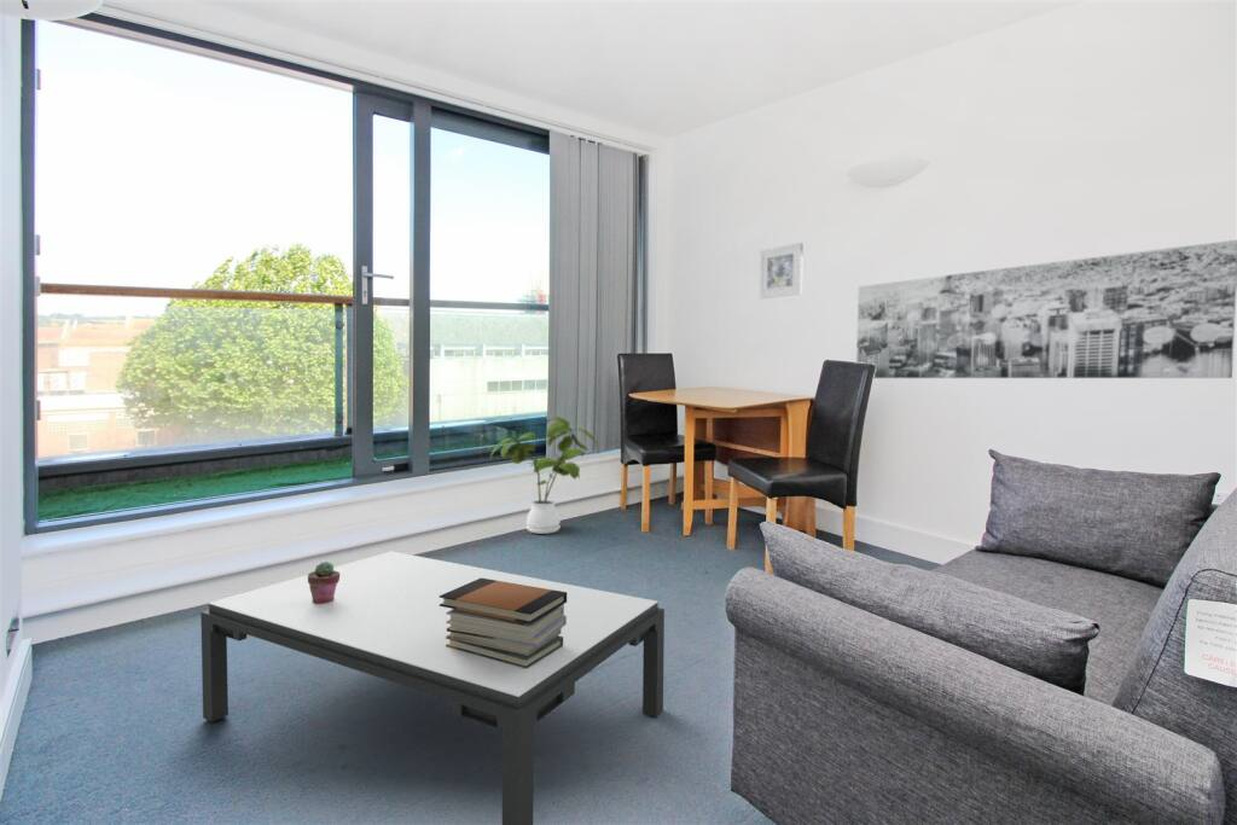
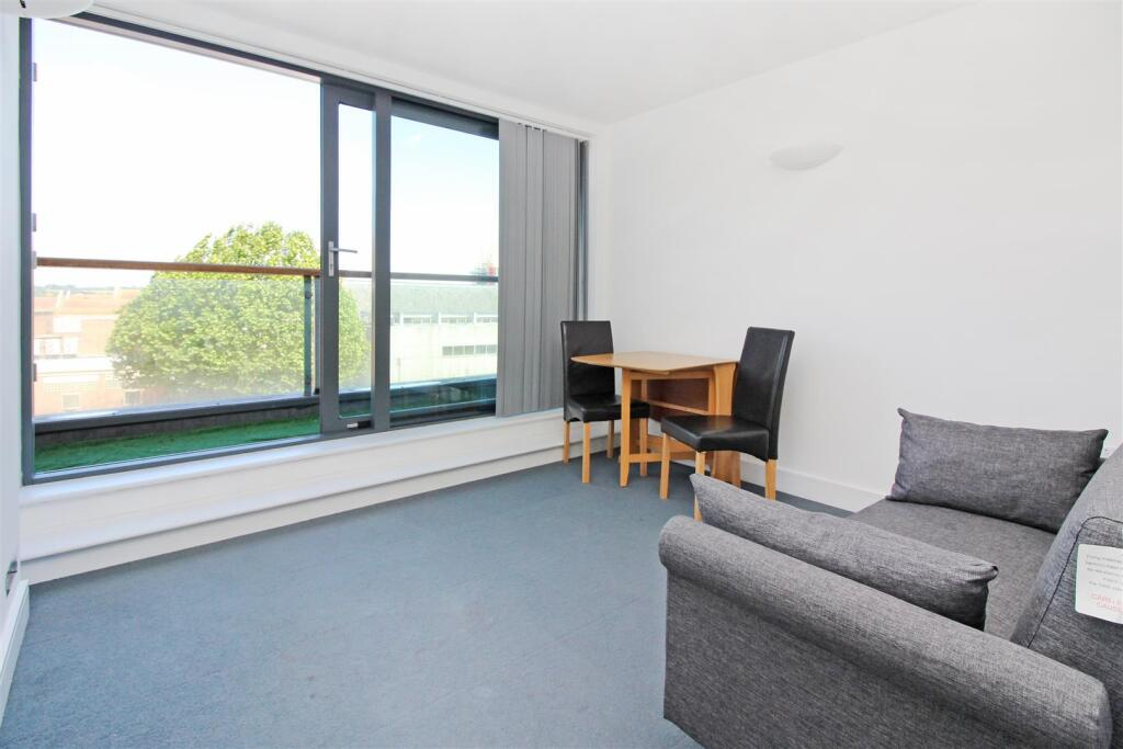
- house plant [489,416,600,535]
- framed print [759,242,805,301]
- book stack [439,577,567,669]
- wall art [855,239,1237,379]
- coffee table [199,551,666,825]
- potted succulent [307,560,339,604]
